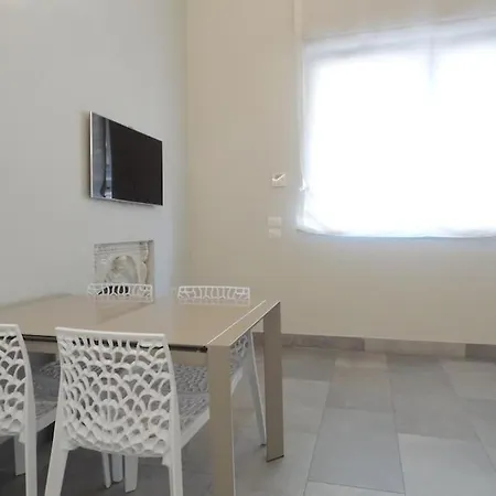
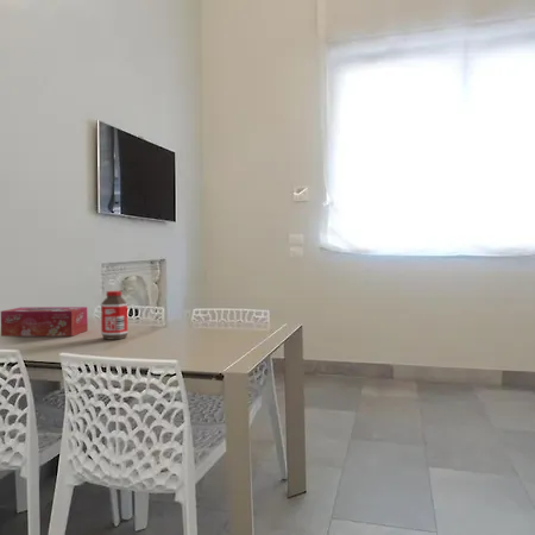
+ tissue box [0,306,89,338]
+ bottle [100,290,128,340]
